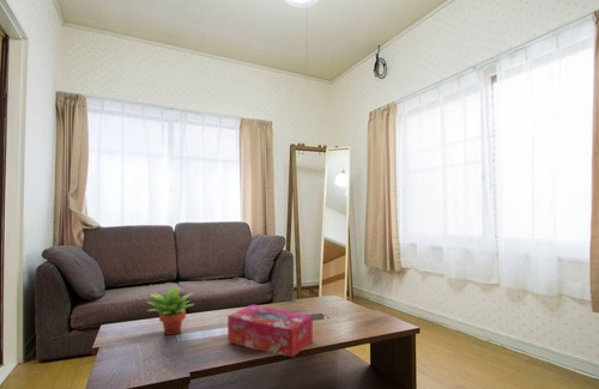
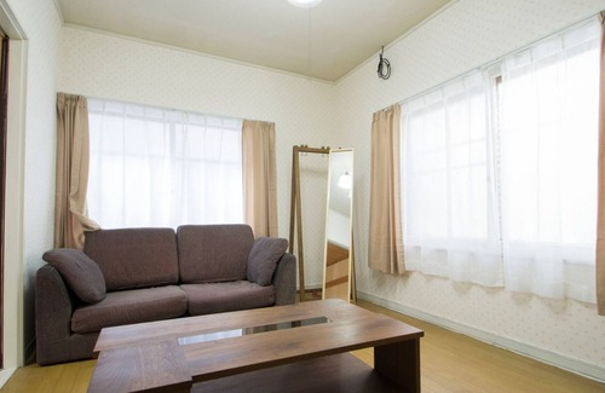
- tissue box [226,304,314,358]
- succulent plant [145,285,195,336]
